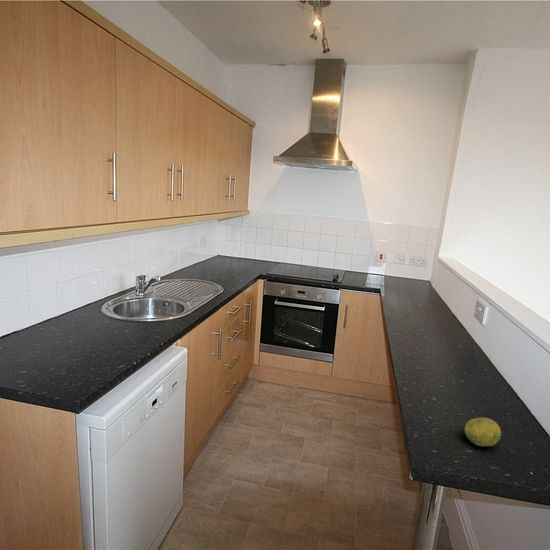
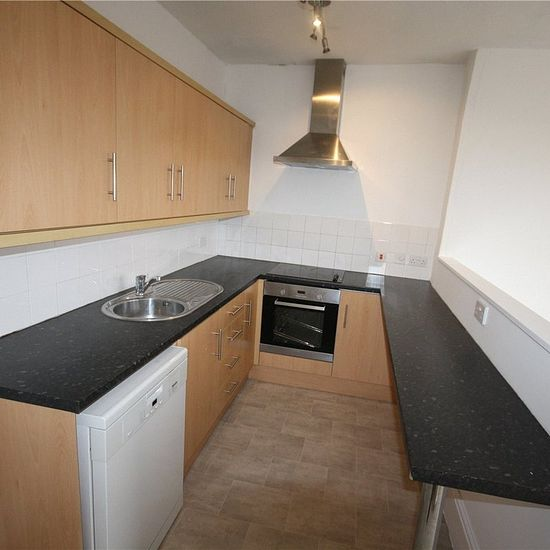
- fruit [464,416,502,447]
